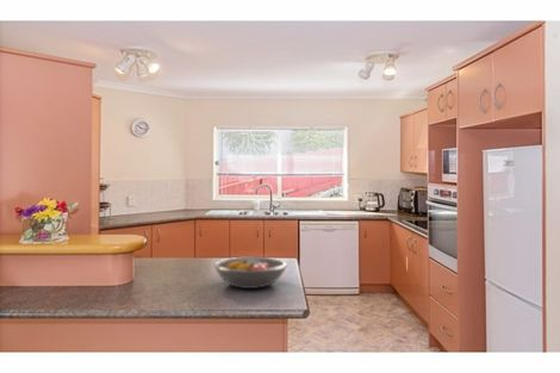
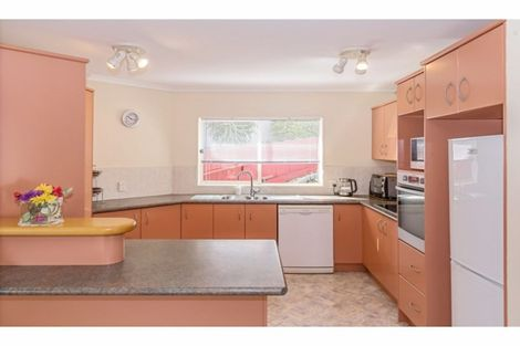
- fruit bowl [213,256,288,290]
